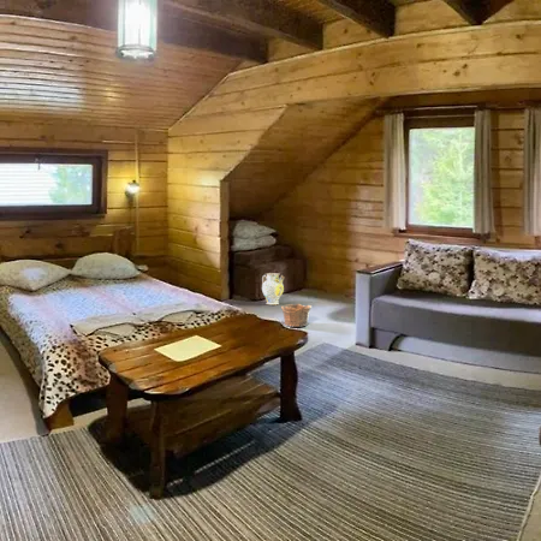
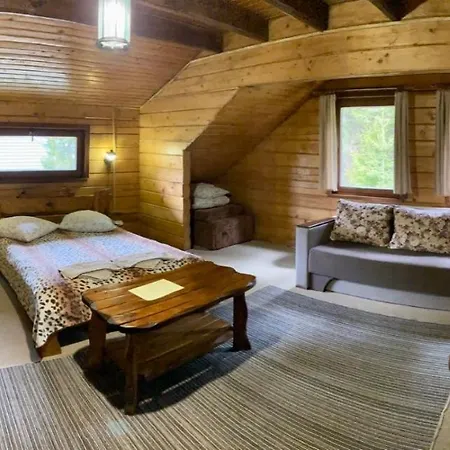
- clay pot [280,303,313,328]
- ceramic jug [261,272,285,305]
